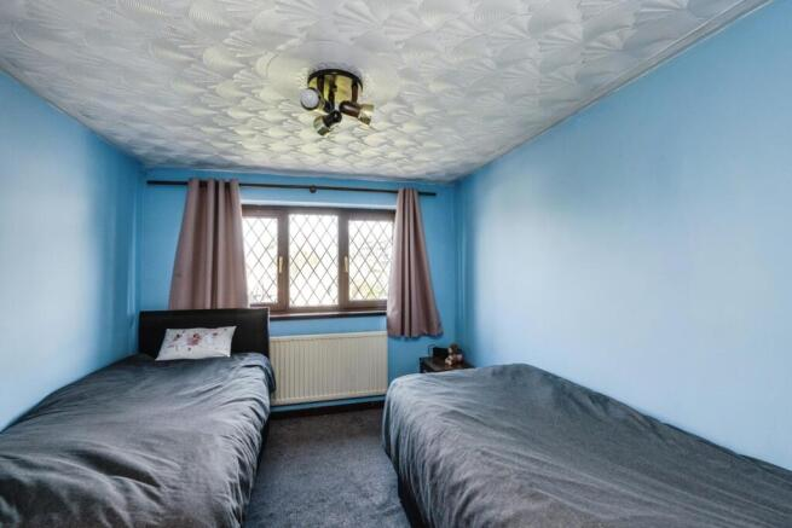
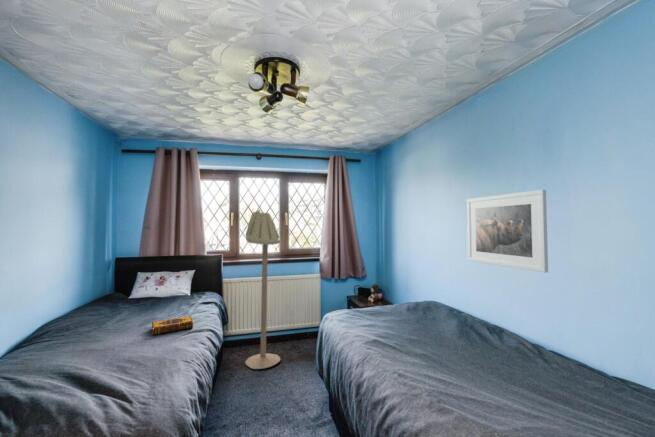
+ hardback book [151,315,194,336]
+ floor lamp [244,209,281,370]
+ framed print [466,189,549,274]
